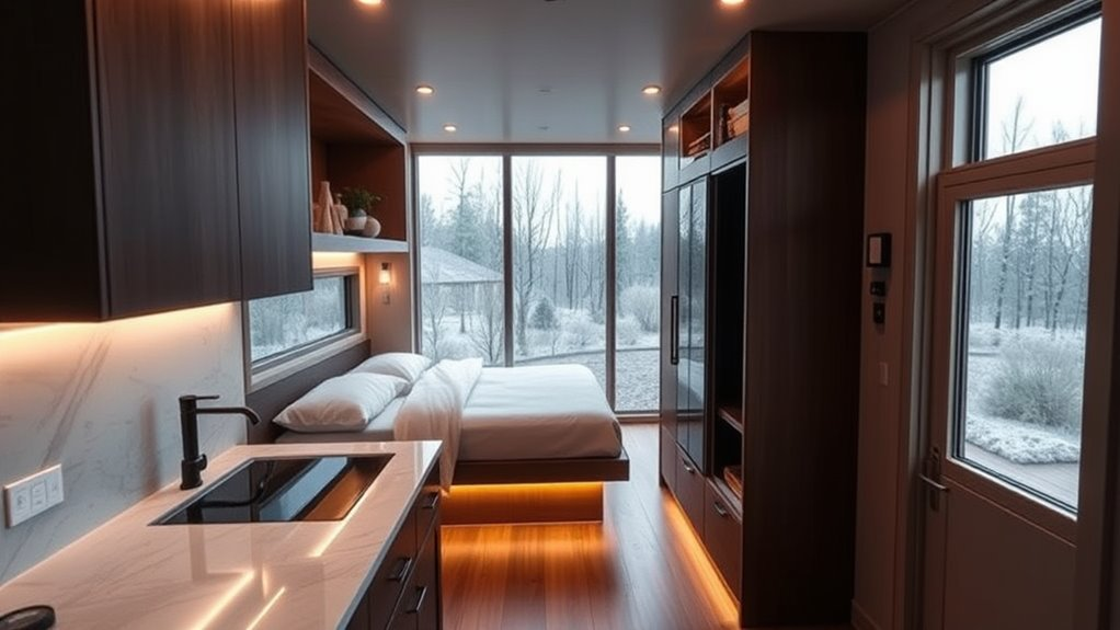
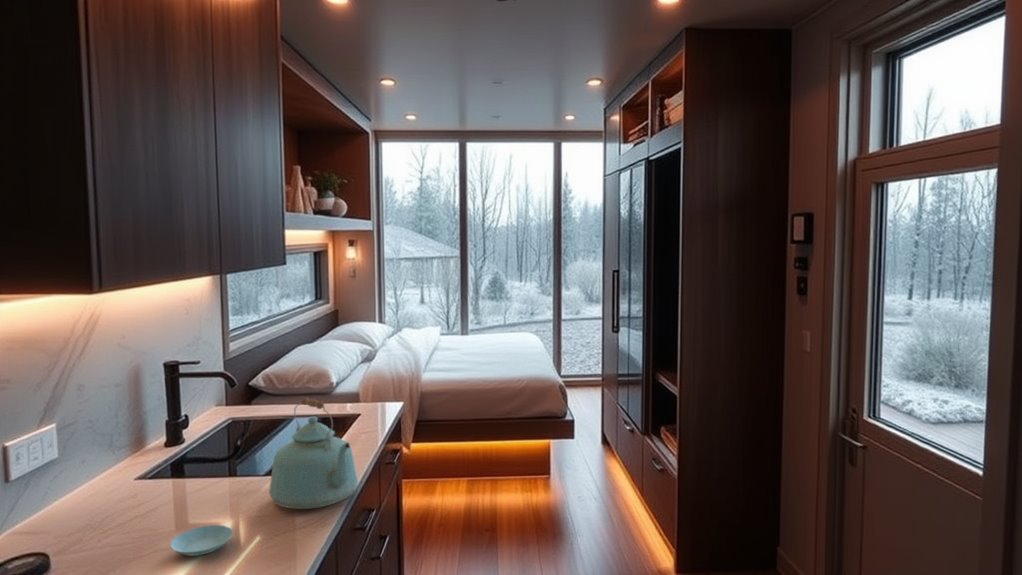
+ kettle [268,396,358,510]
+ saucer [169,524,234,557]
